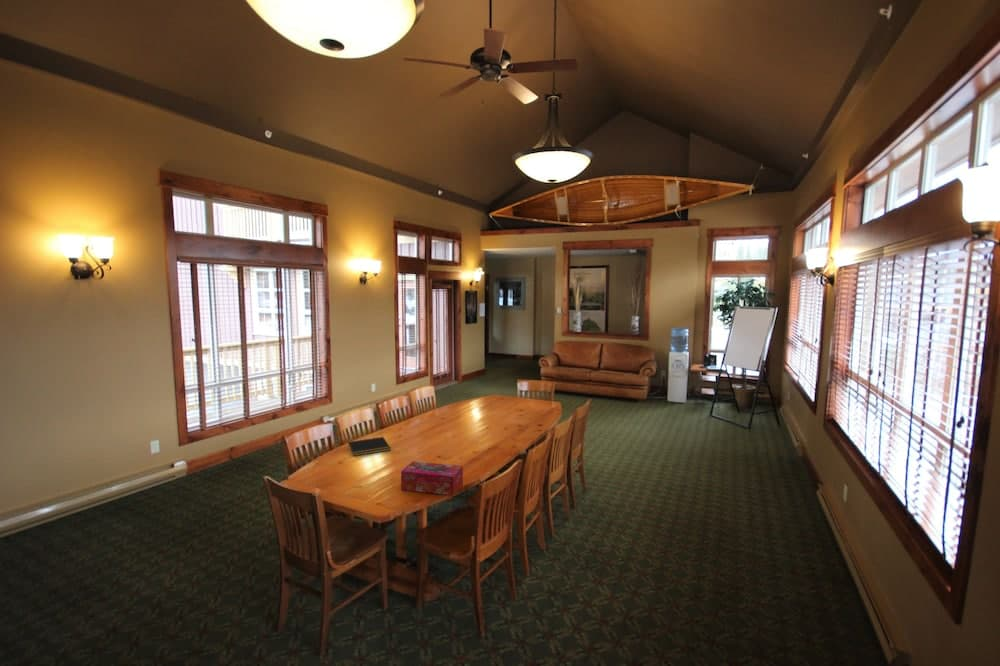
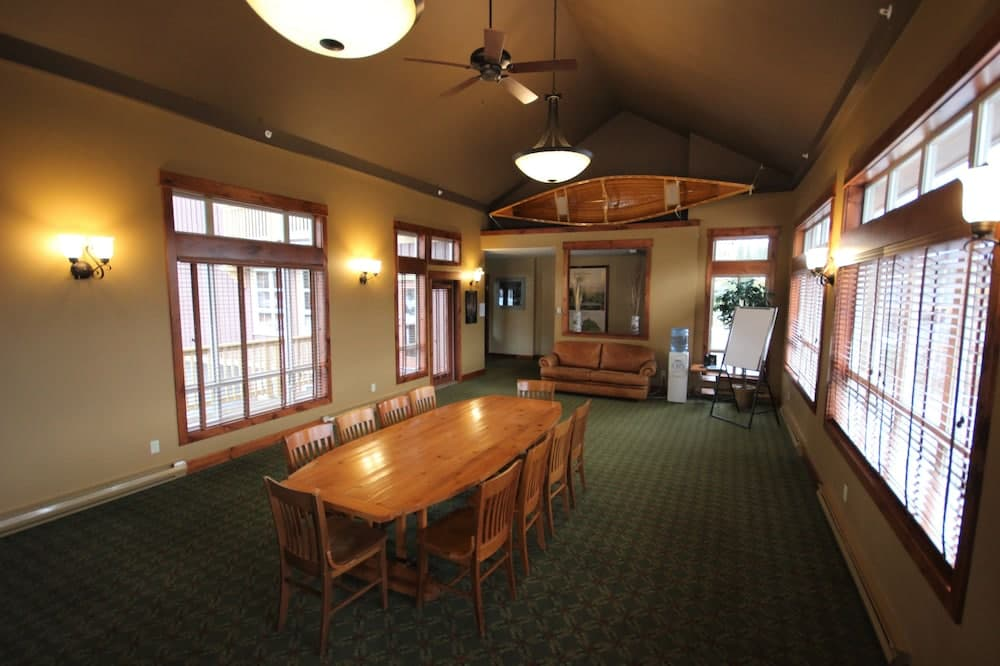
- tissue box [400,460,464,496]
- notepad [346,436,391,457]
